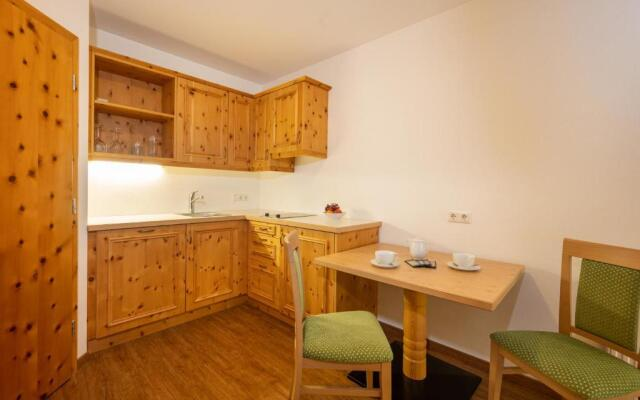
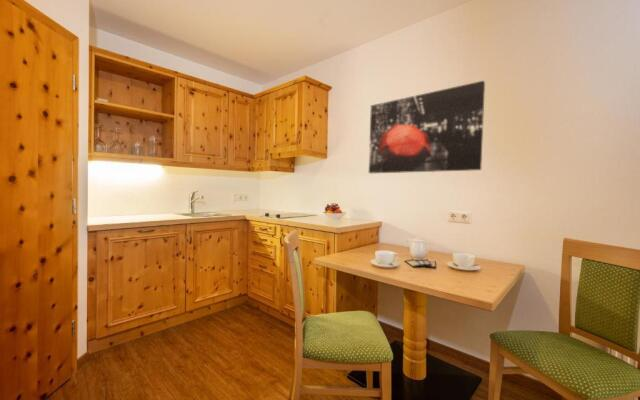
+ wall art [368,80,486,174]
